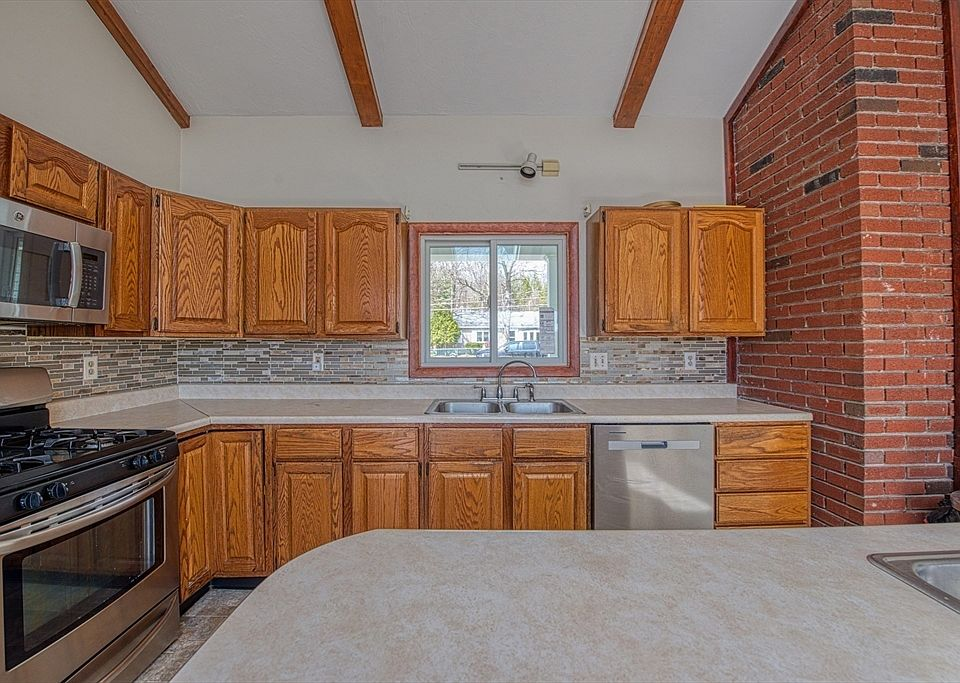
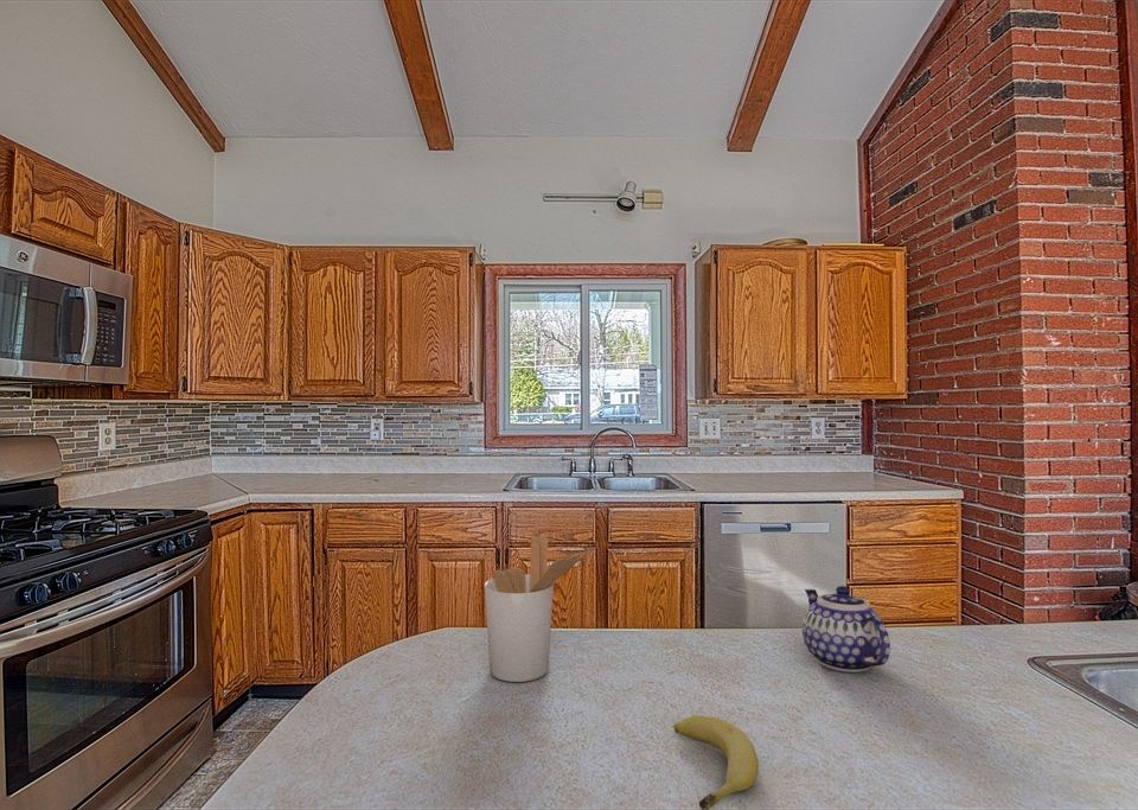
+ utensil holder [484,534,590,683]
+ fruit [672,715,760,810]
+ teapot [801,585,891,674]
